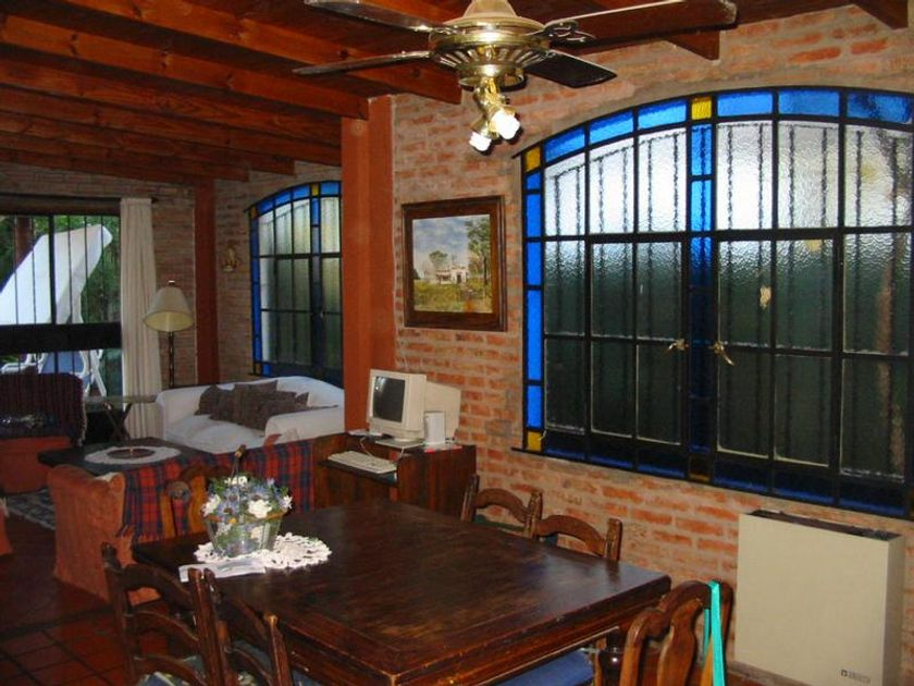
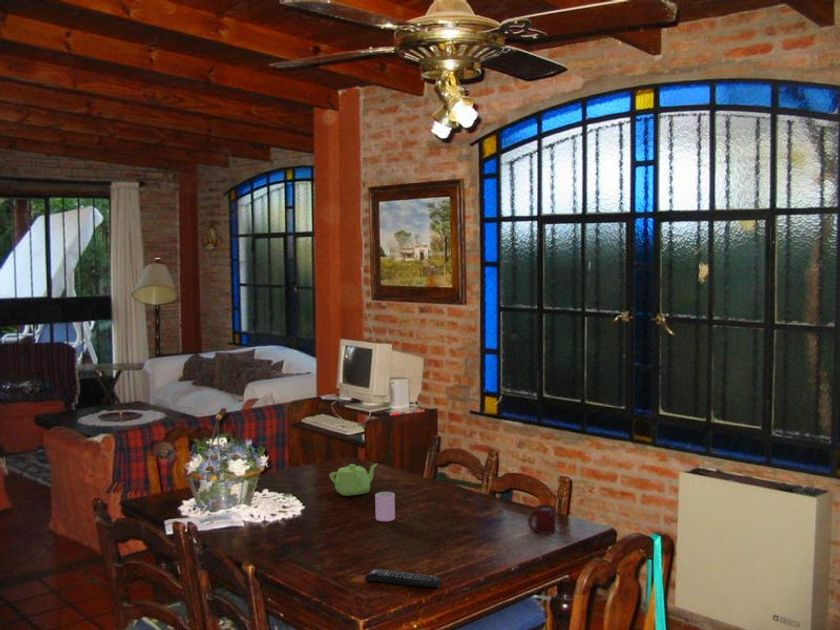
+ cup [527,503,557,535]
+ teapot [328,463,379,497]
+ remote control [363,568,442,589]
+ cup [374,491,396,522]
